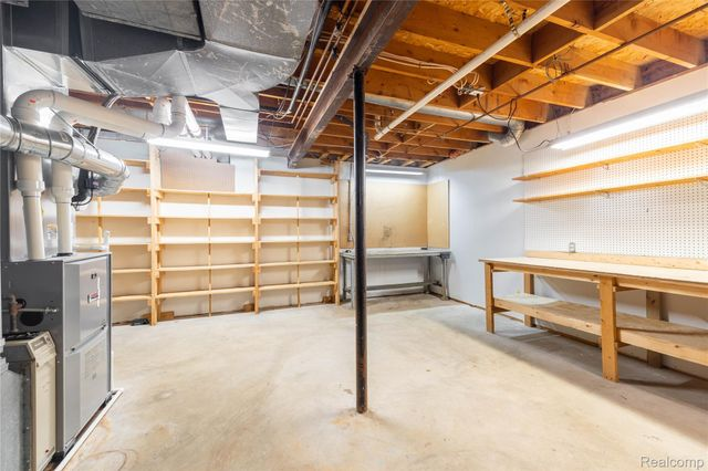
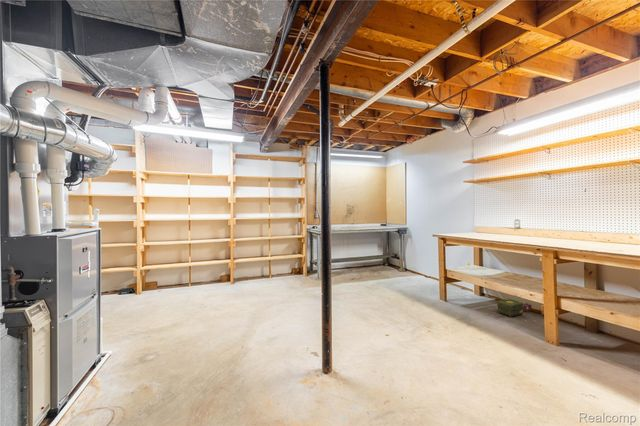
+ ammo box [496,298,532,318]
